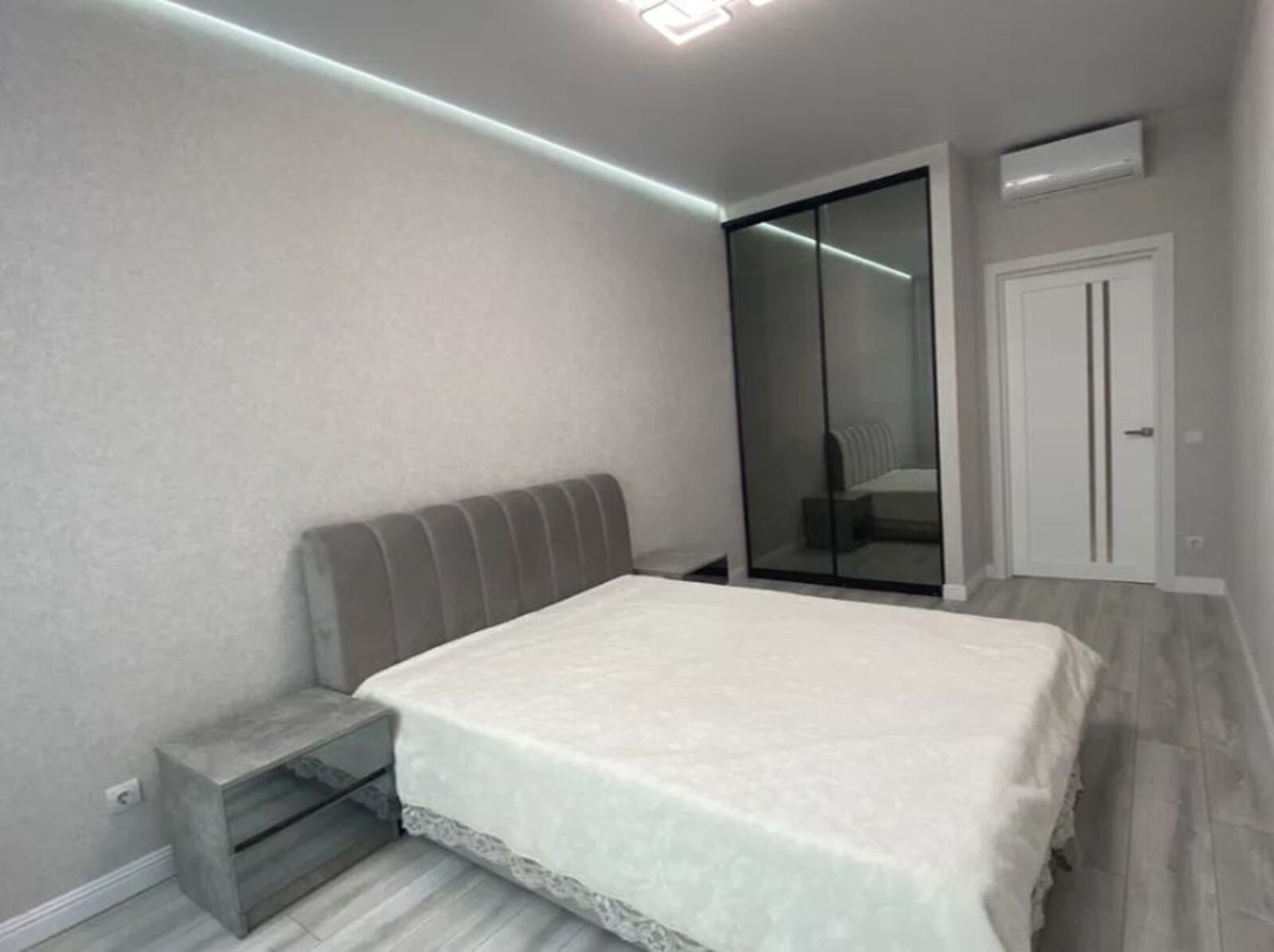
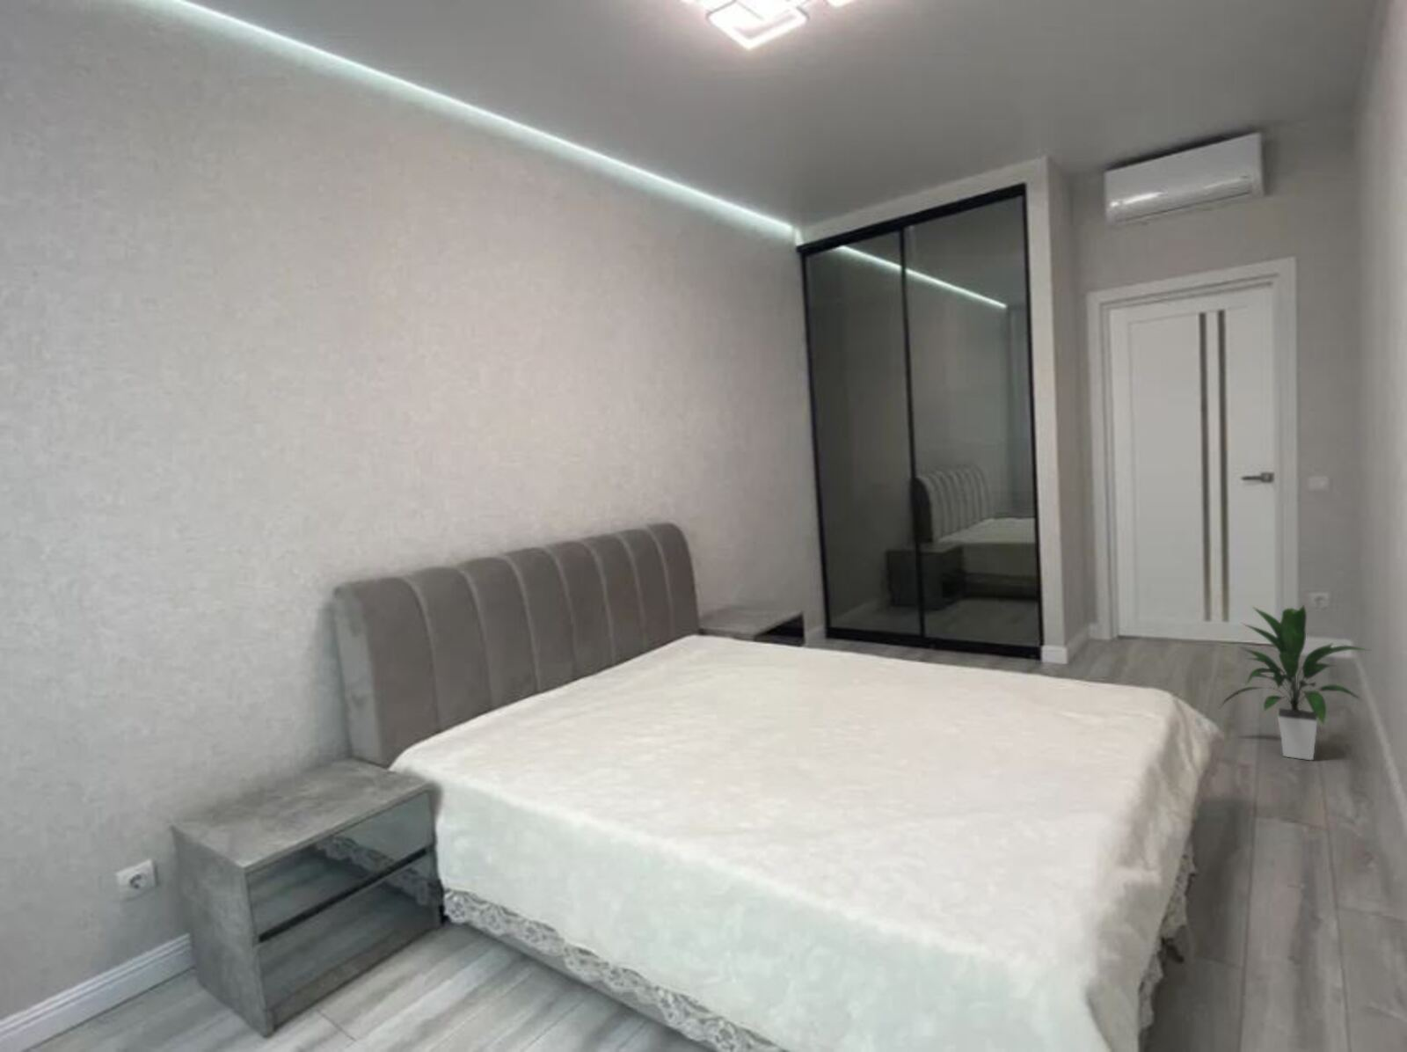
+ indoor plant [1219,603,1371,761]
